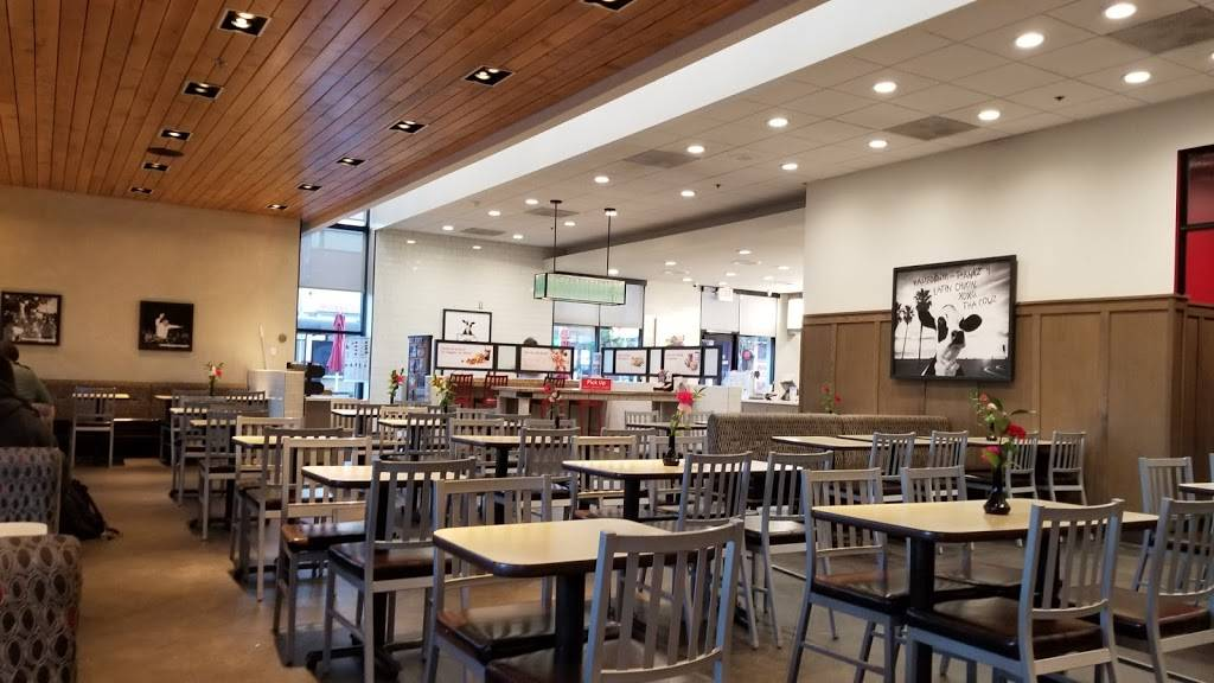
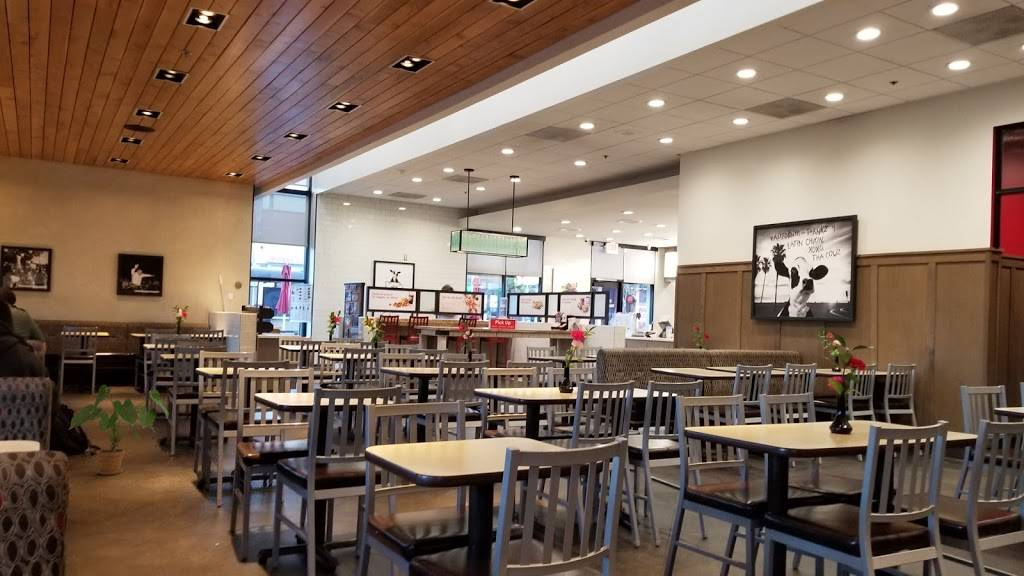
+ house plant [67,384,169,476]
